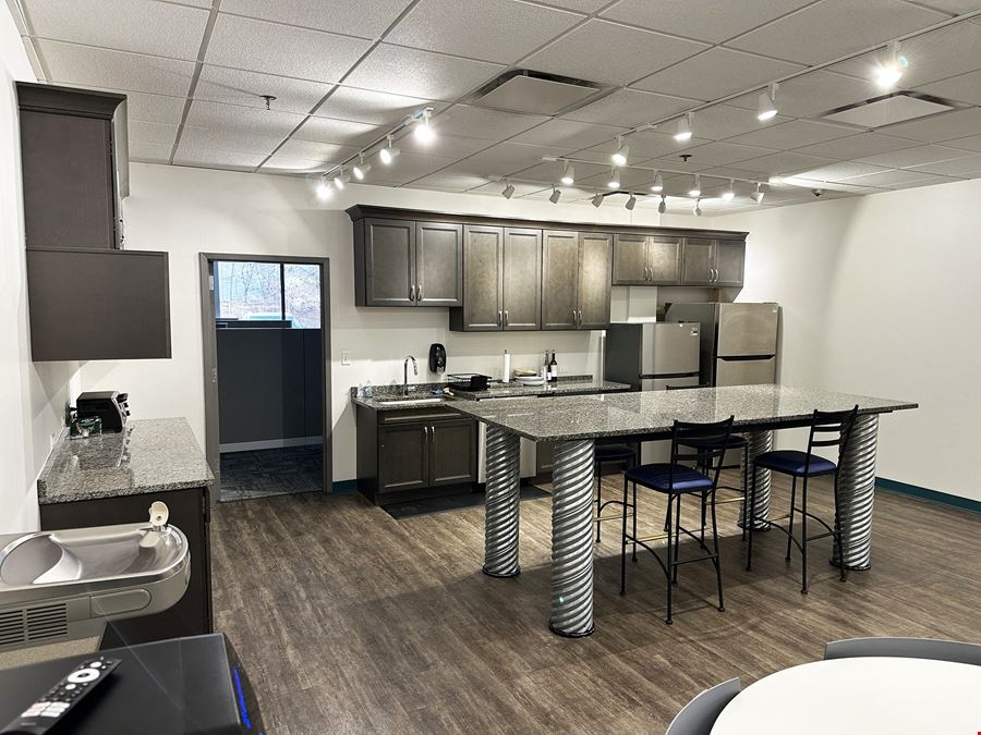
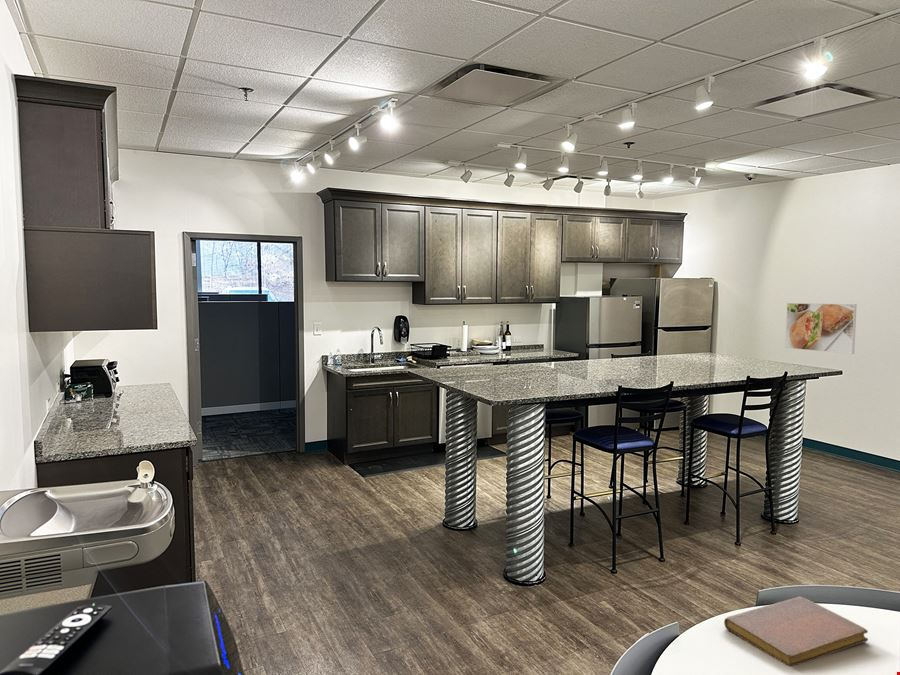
+ notebook [723,595,869,667]
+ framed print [784,302,857,355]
